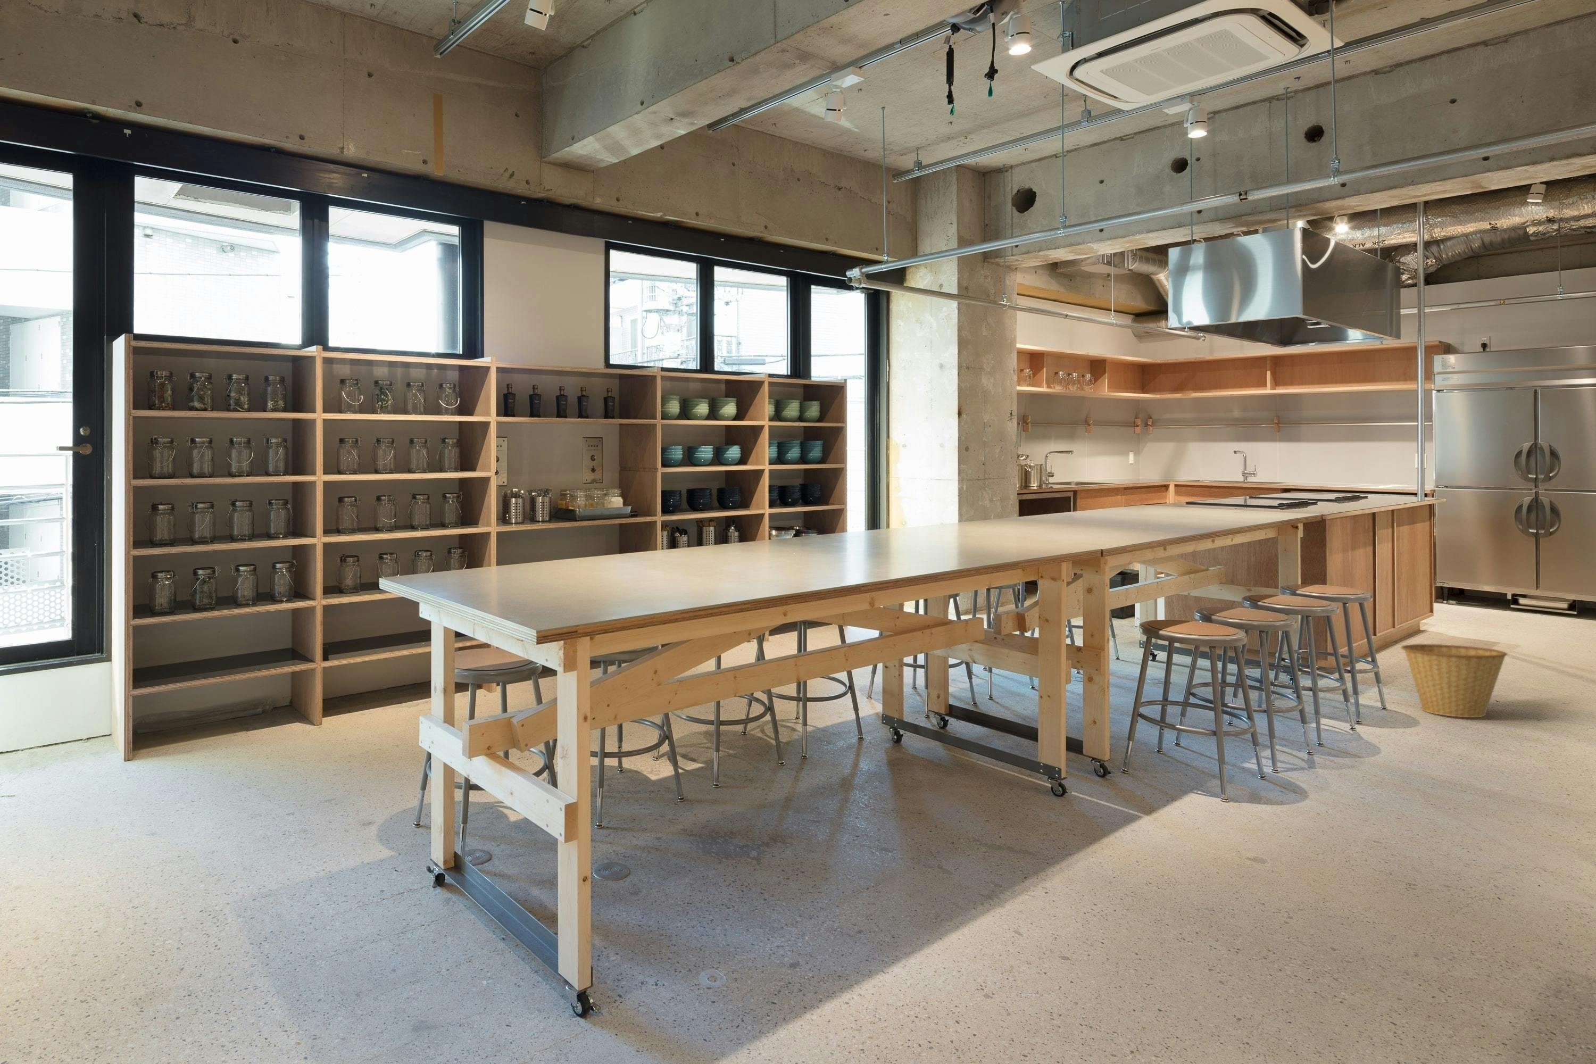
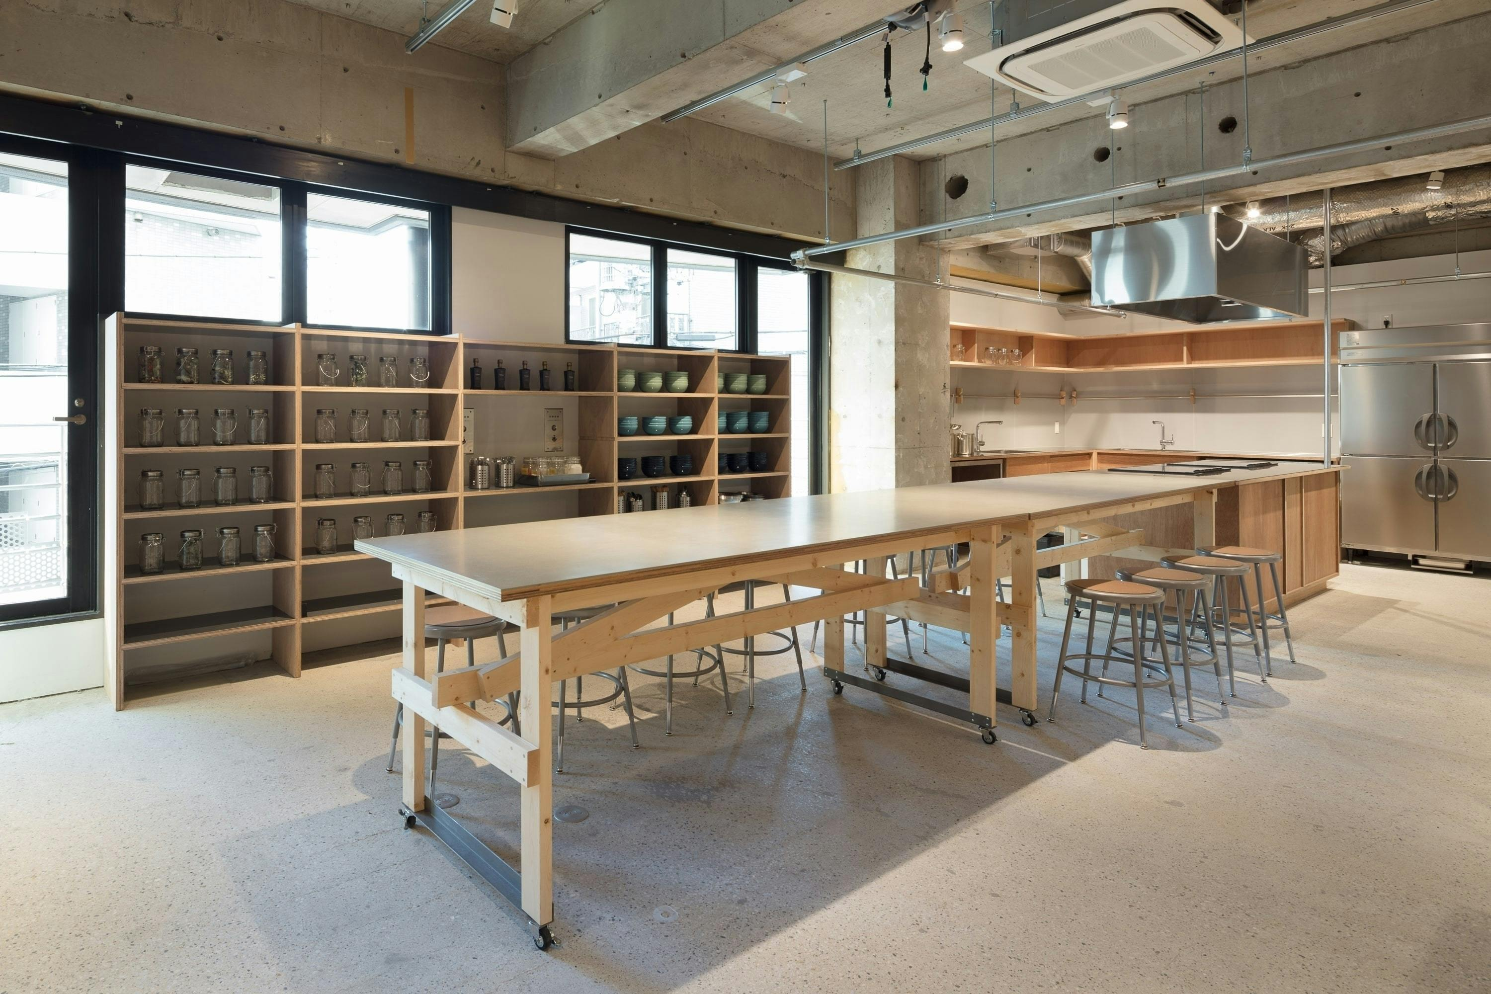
- basket [1400,644,1508,717]
